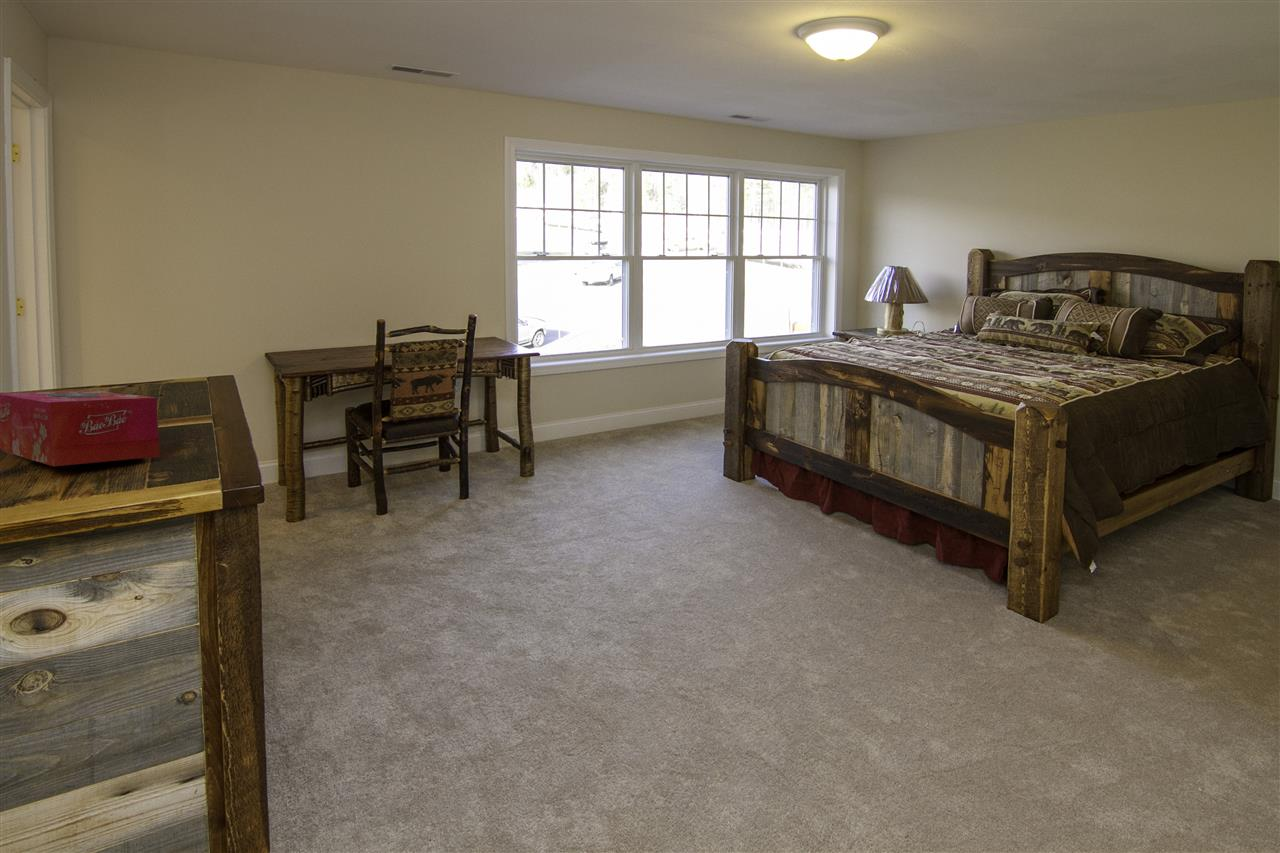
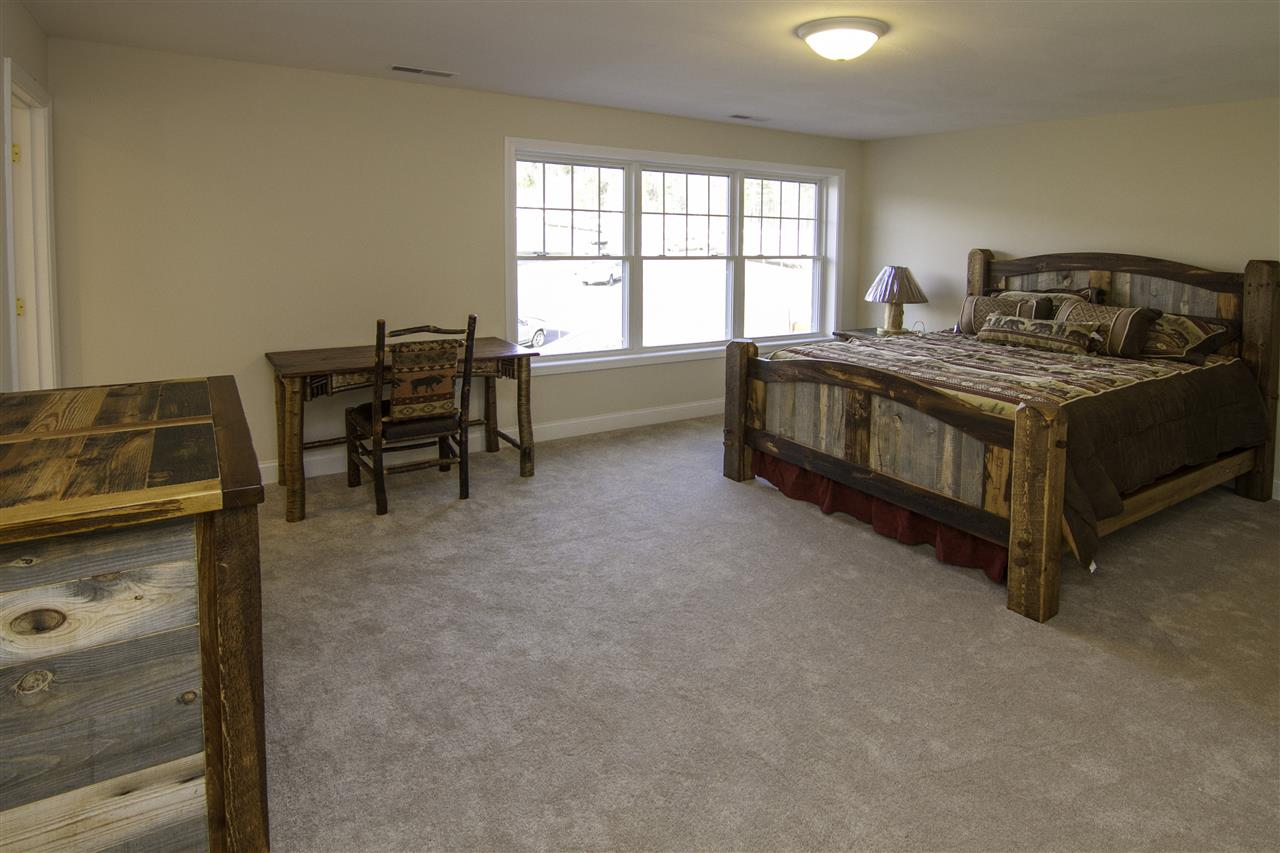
- tissue box [0,389,161,467]
